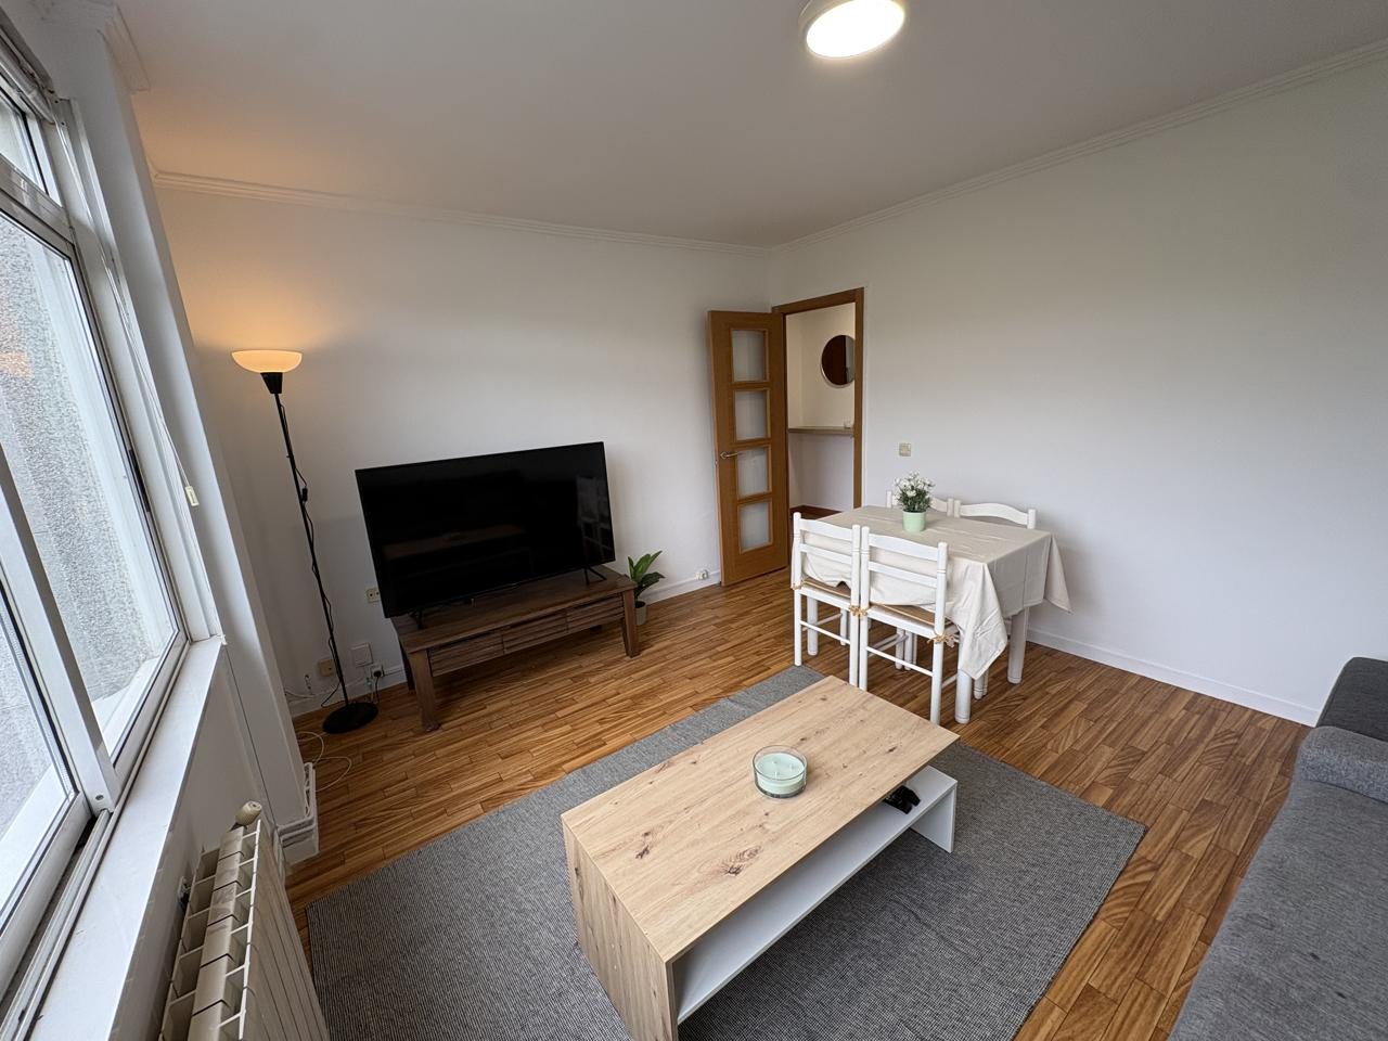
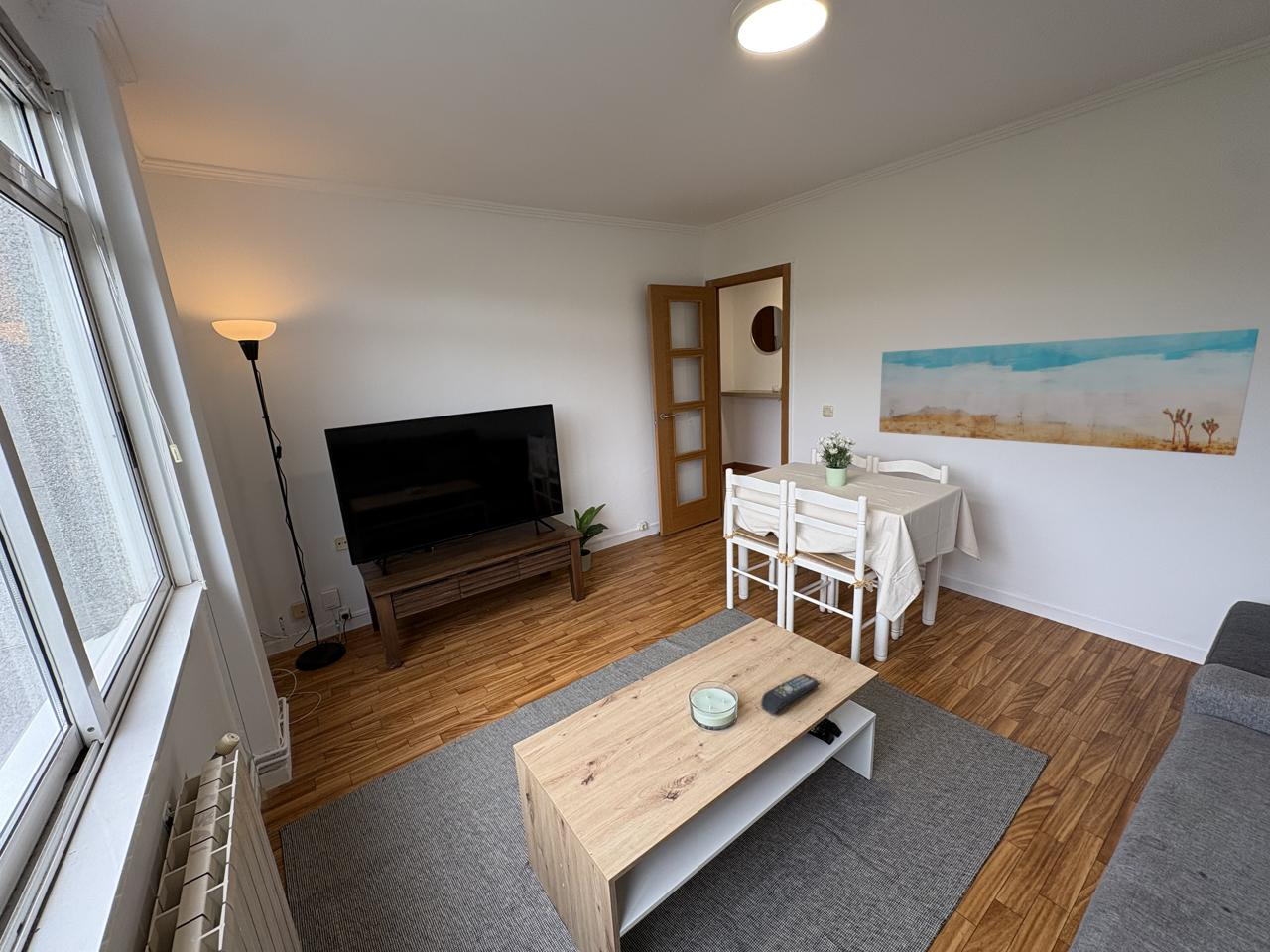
+ remote control [760,673,820,715]
+ wall art [878,328,1260,457]
